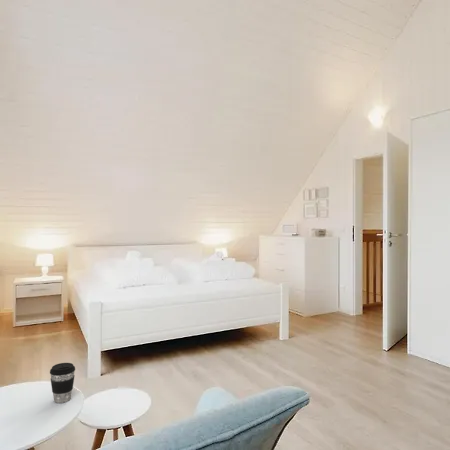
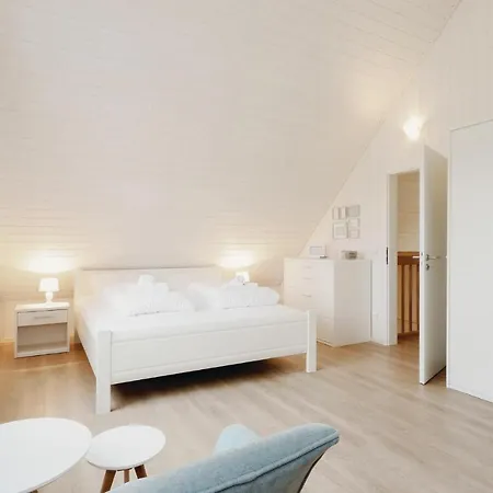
- coffee cup [49,362,76,404]
